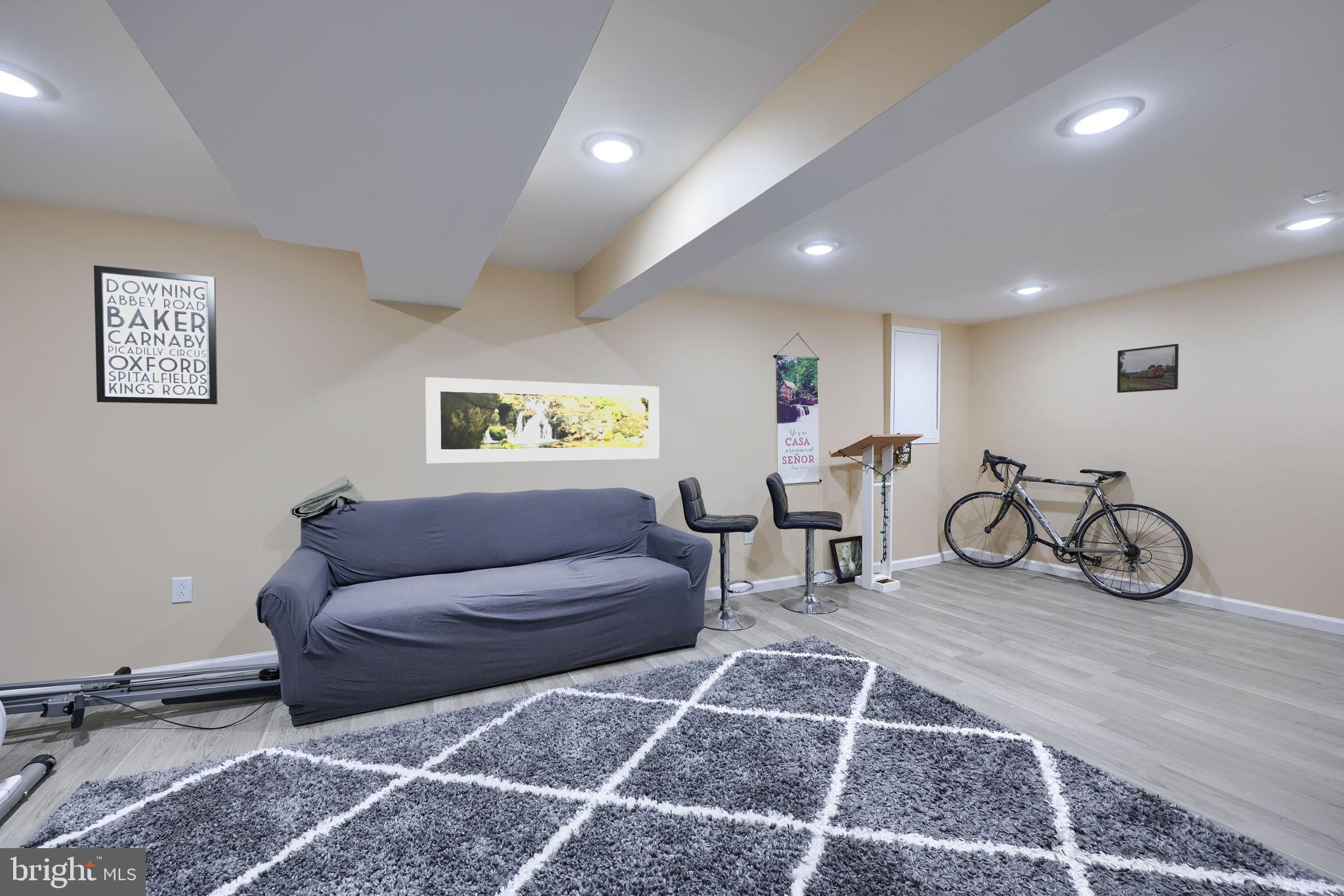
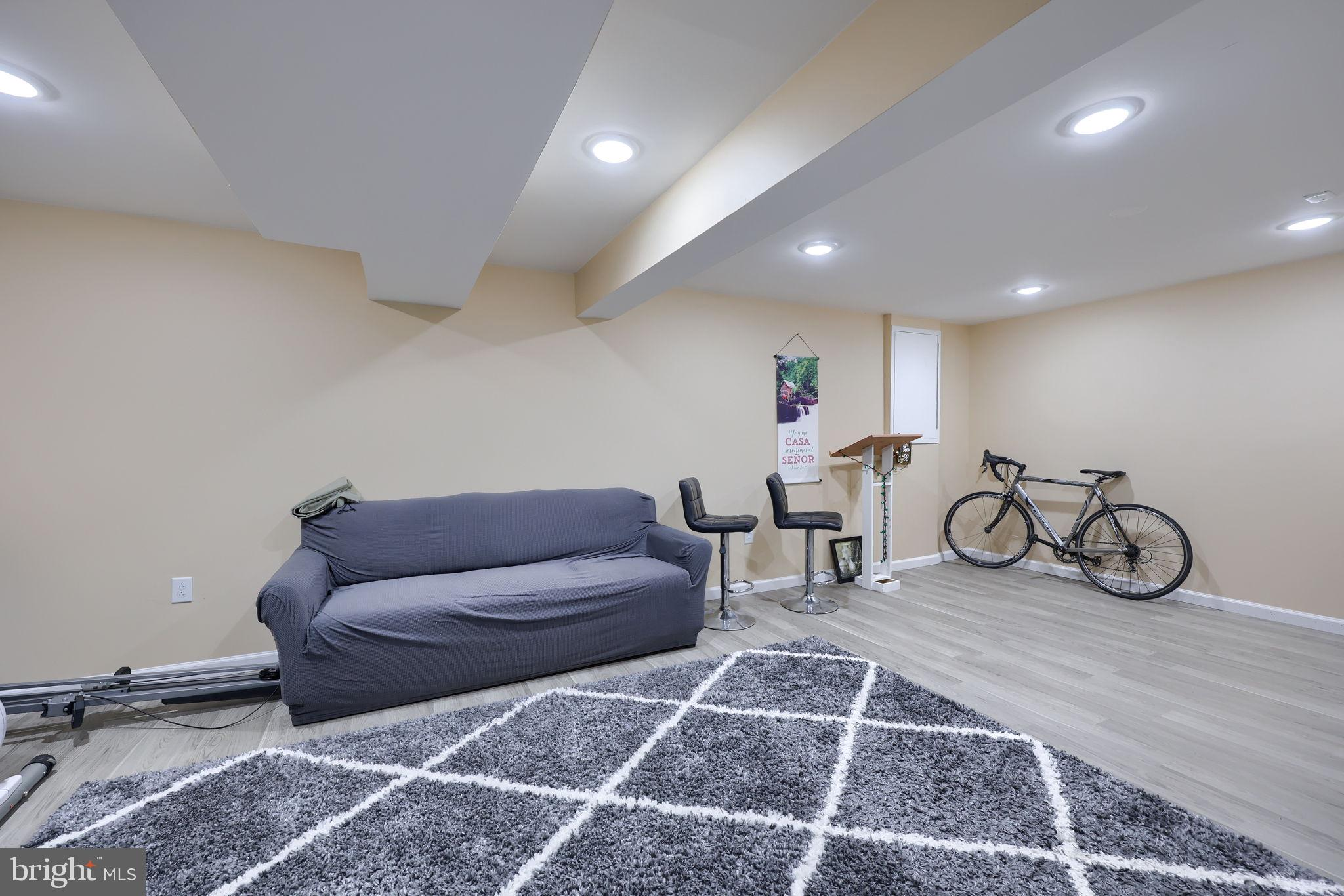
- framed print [1116,343,1179,394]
- wall art [93,264,219,405]
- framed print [425,377,660,464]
